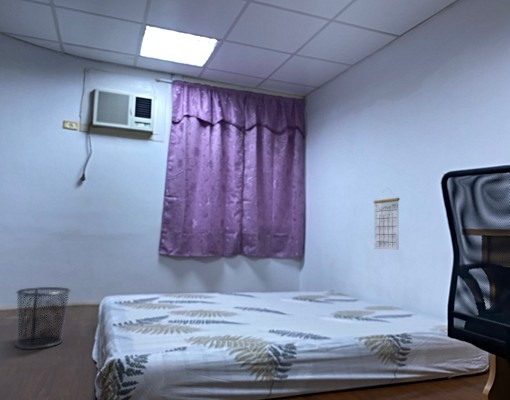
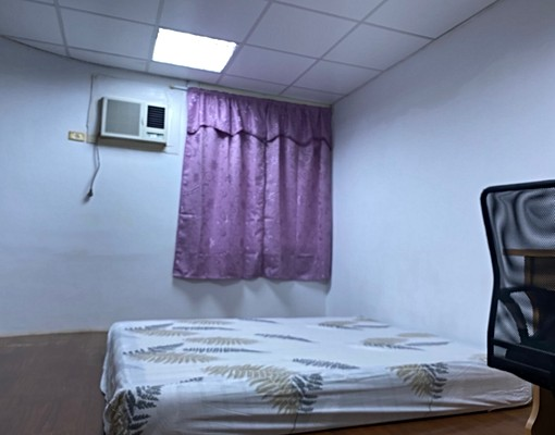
- waste bin [15,286,72,350]
- calendar [373,187,401,251]
